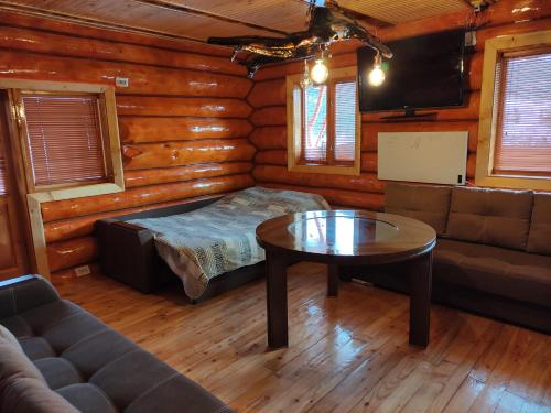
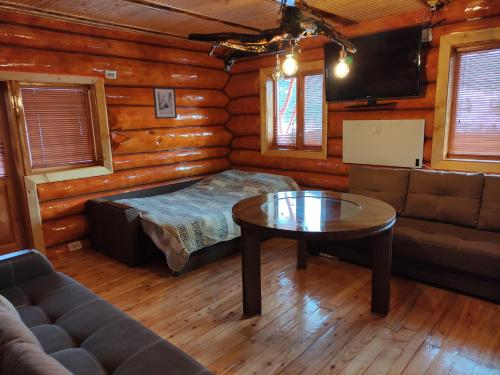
+ wall art [152,86,178,120]
